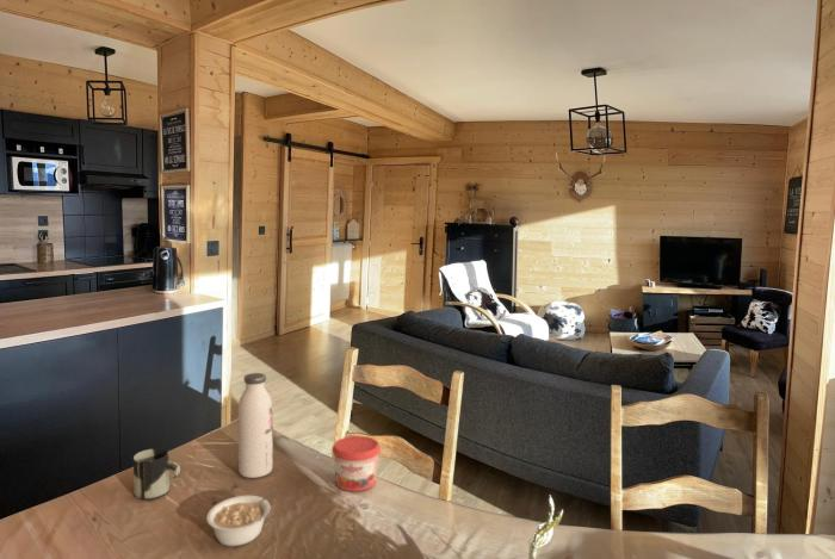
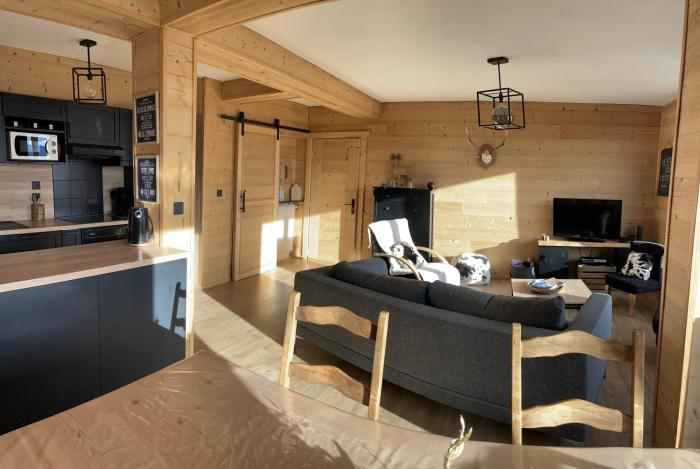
- cup [132,447,181,501]
- legume [205,487,277,547]
- jam [330,435,382,492]
- water bottle [237,372,274,479]
